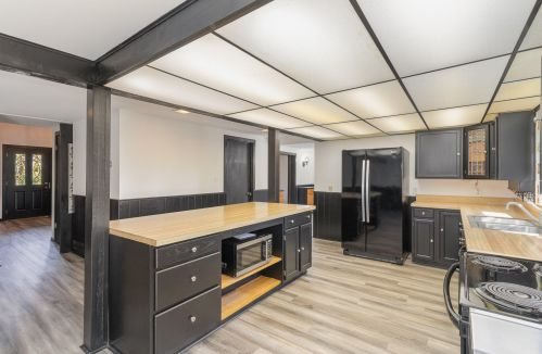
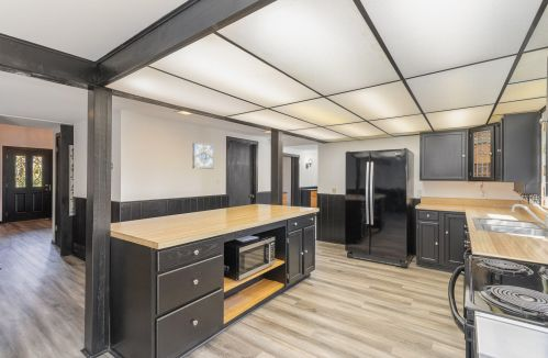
+ wall art [191,142,214,170]
